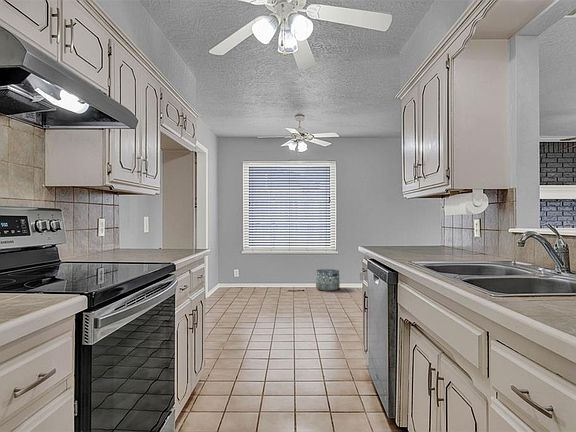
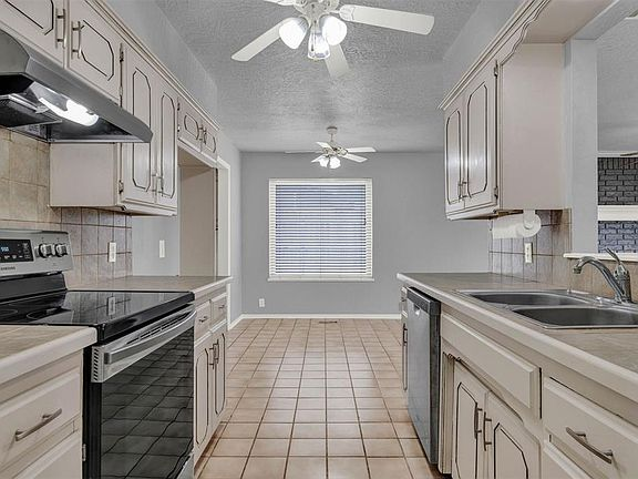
- basket [315,268,341,292]
